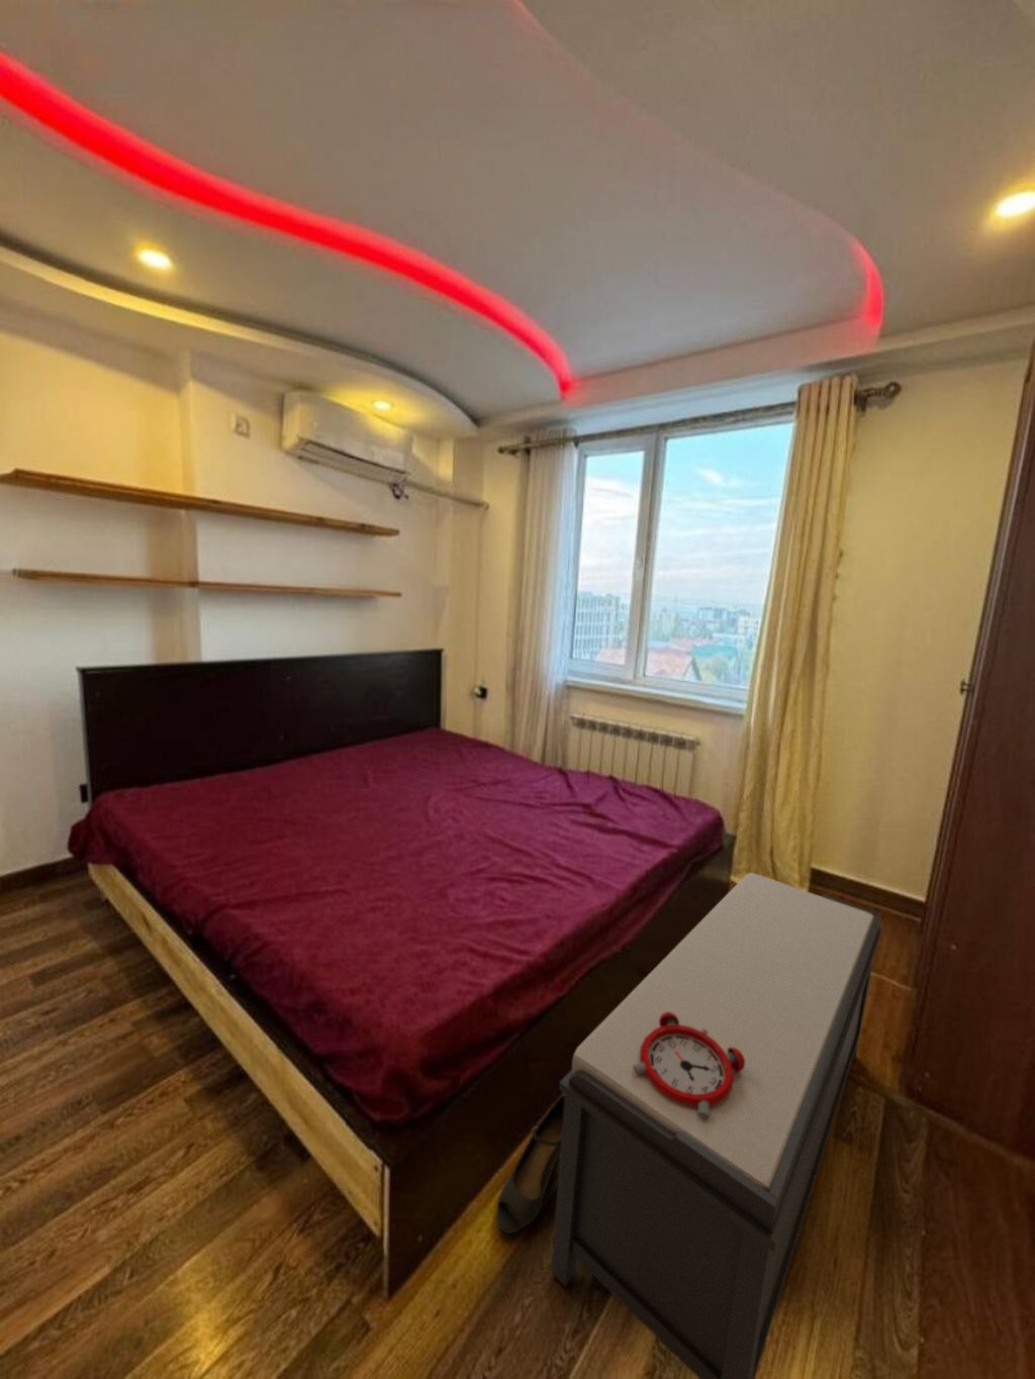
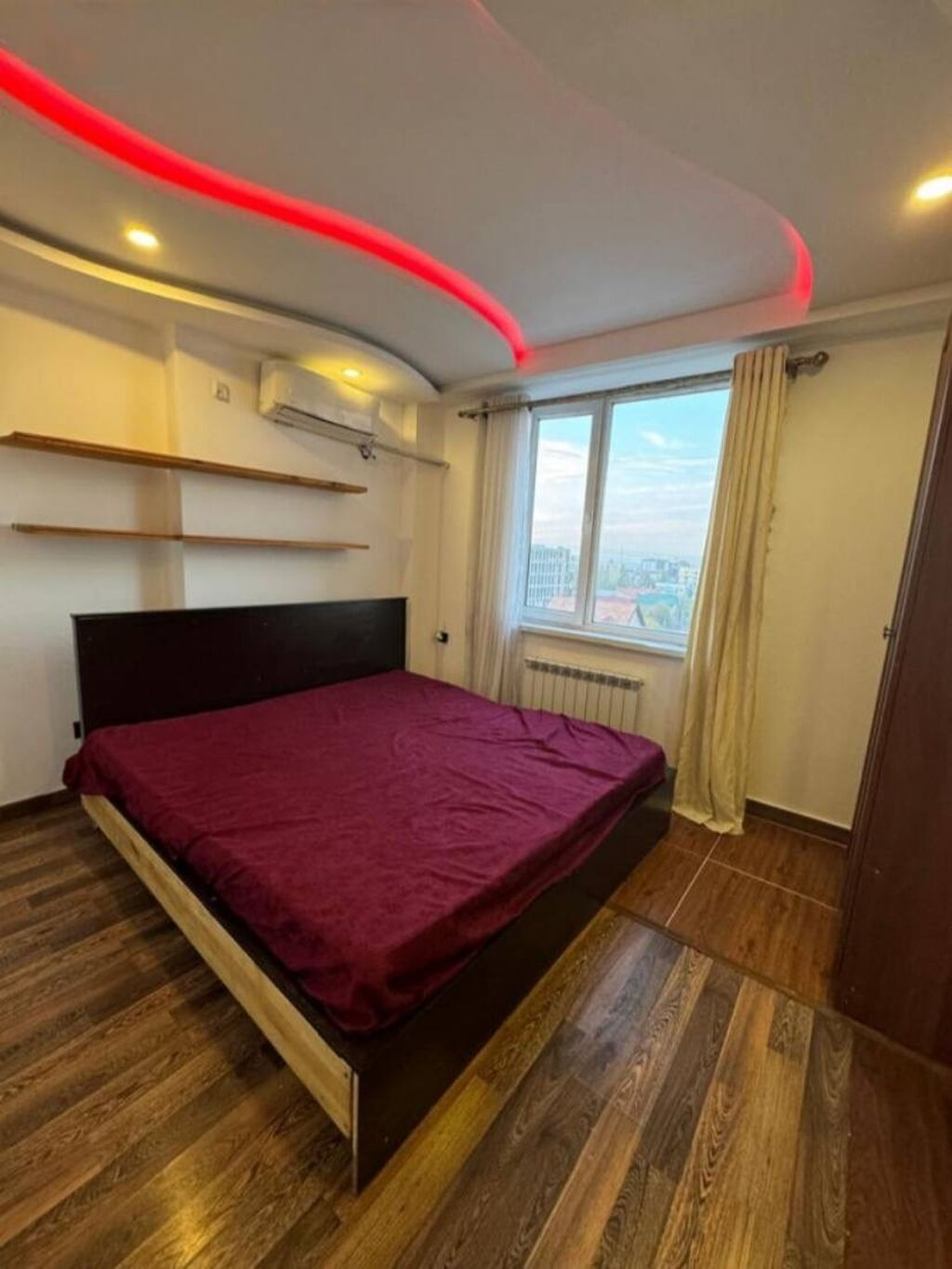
- alarm clock [633,1013,745,1118]
- shoe [496,1094,565,1234]
- bench [550,872,884,1379]
